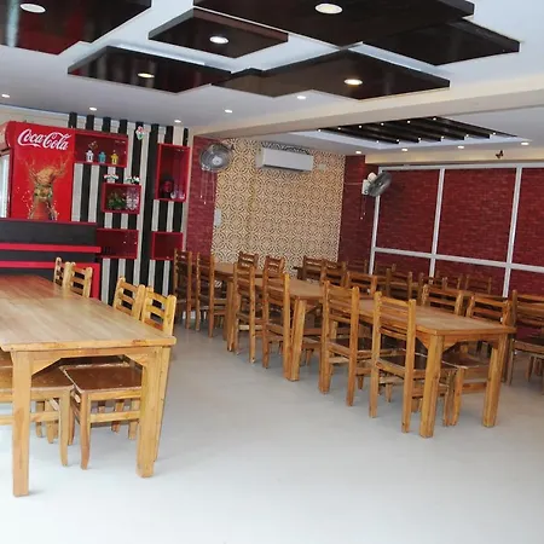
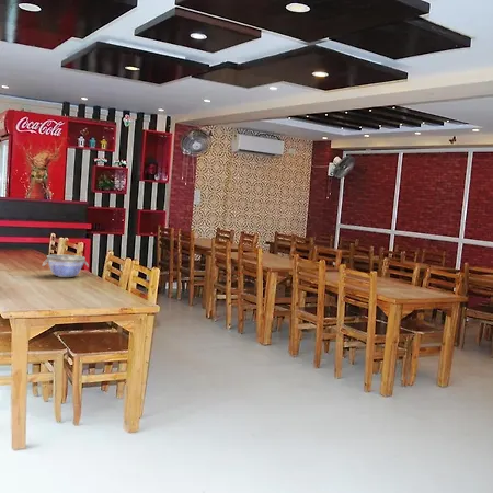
+ bowl [42,254,90,278]
